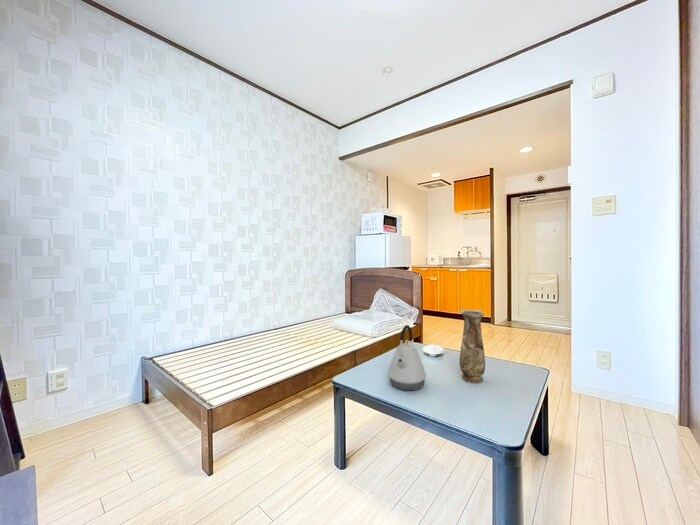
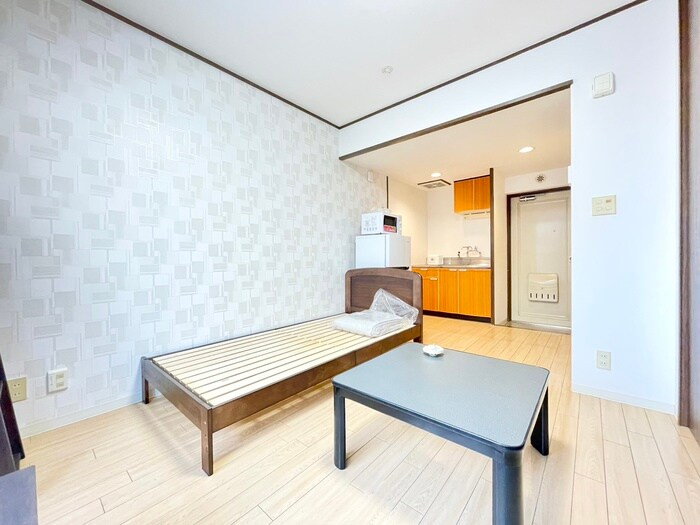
- vase [459,309,486,384]
- kettle [387,324,427,391]
